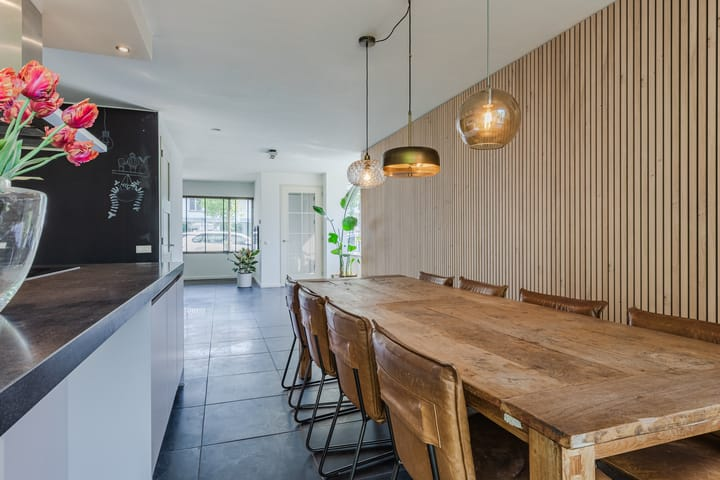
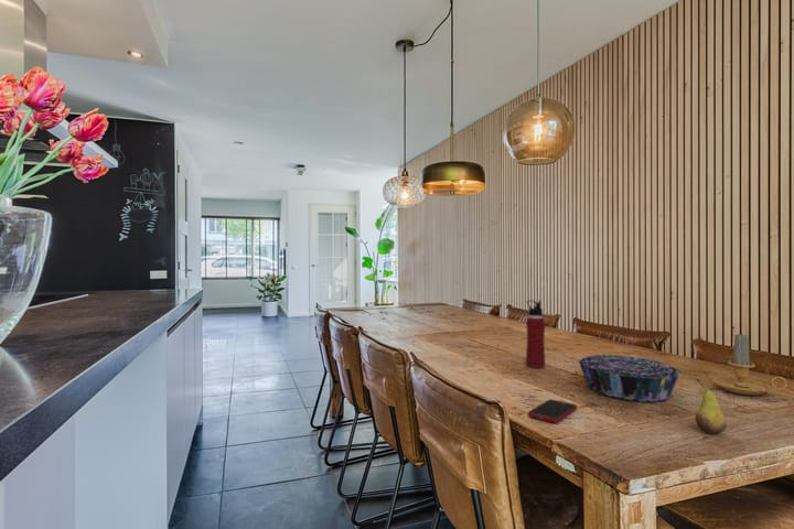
+ cell phone [527,399,578,424]
+ water bottle [525,299,546,369]
+ decorative bowl [577,354,683,403]
+ candle [711,331,788,396]
+ fruit [695,378,727,434]
